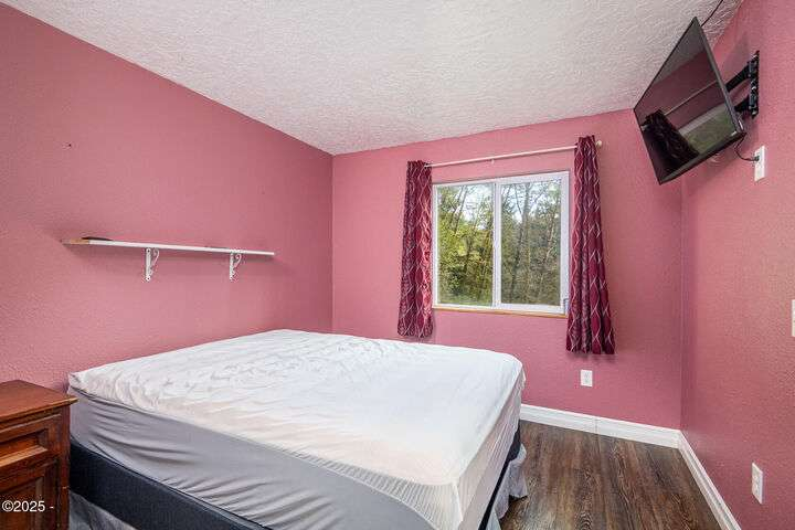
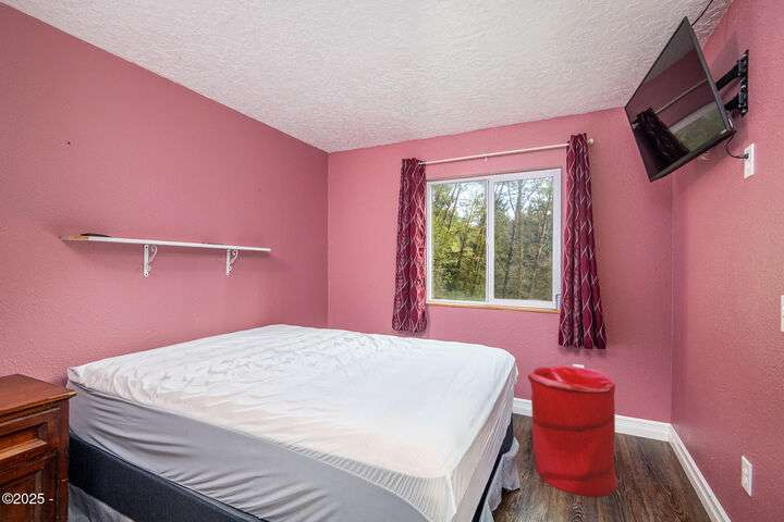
+ laundry hamper [527,364,618,498]
